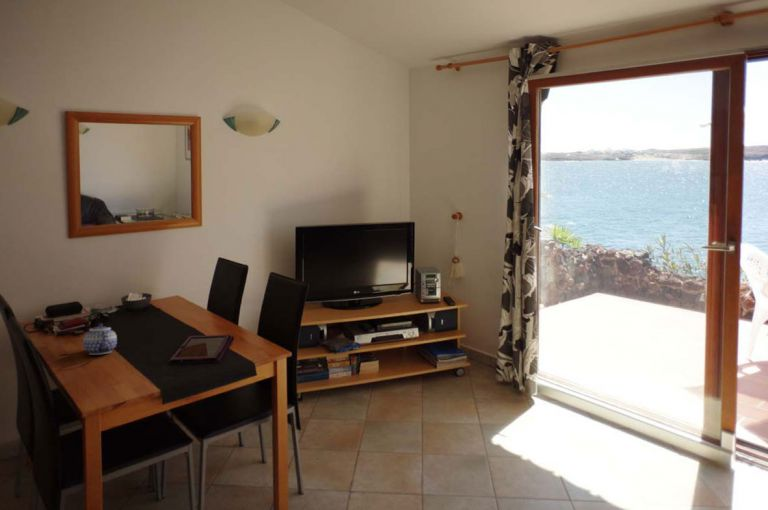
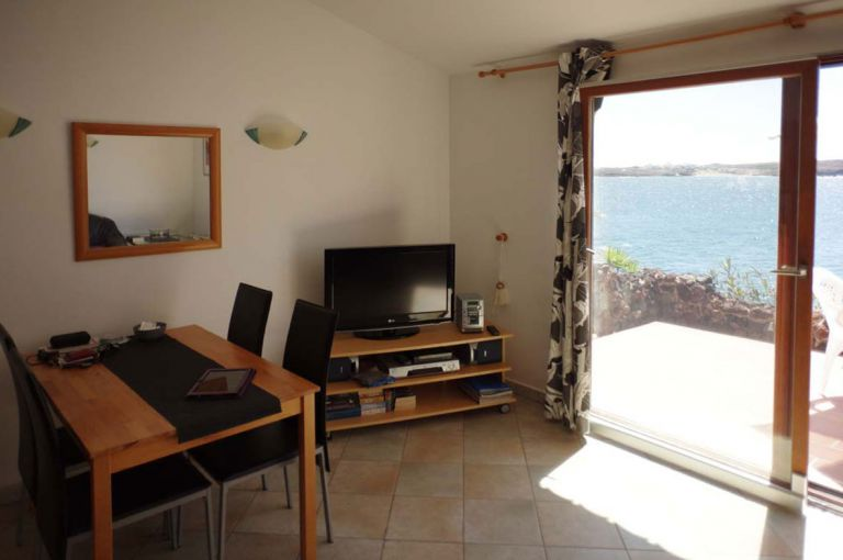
- teapot [82,322,118,356]
